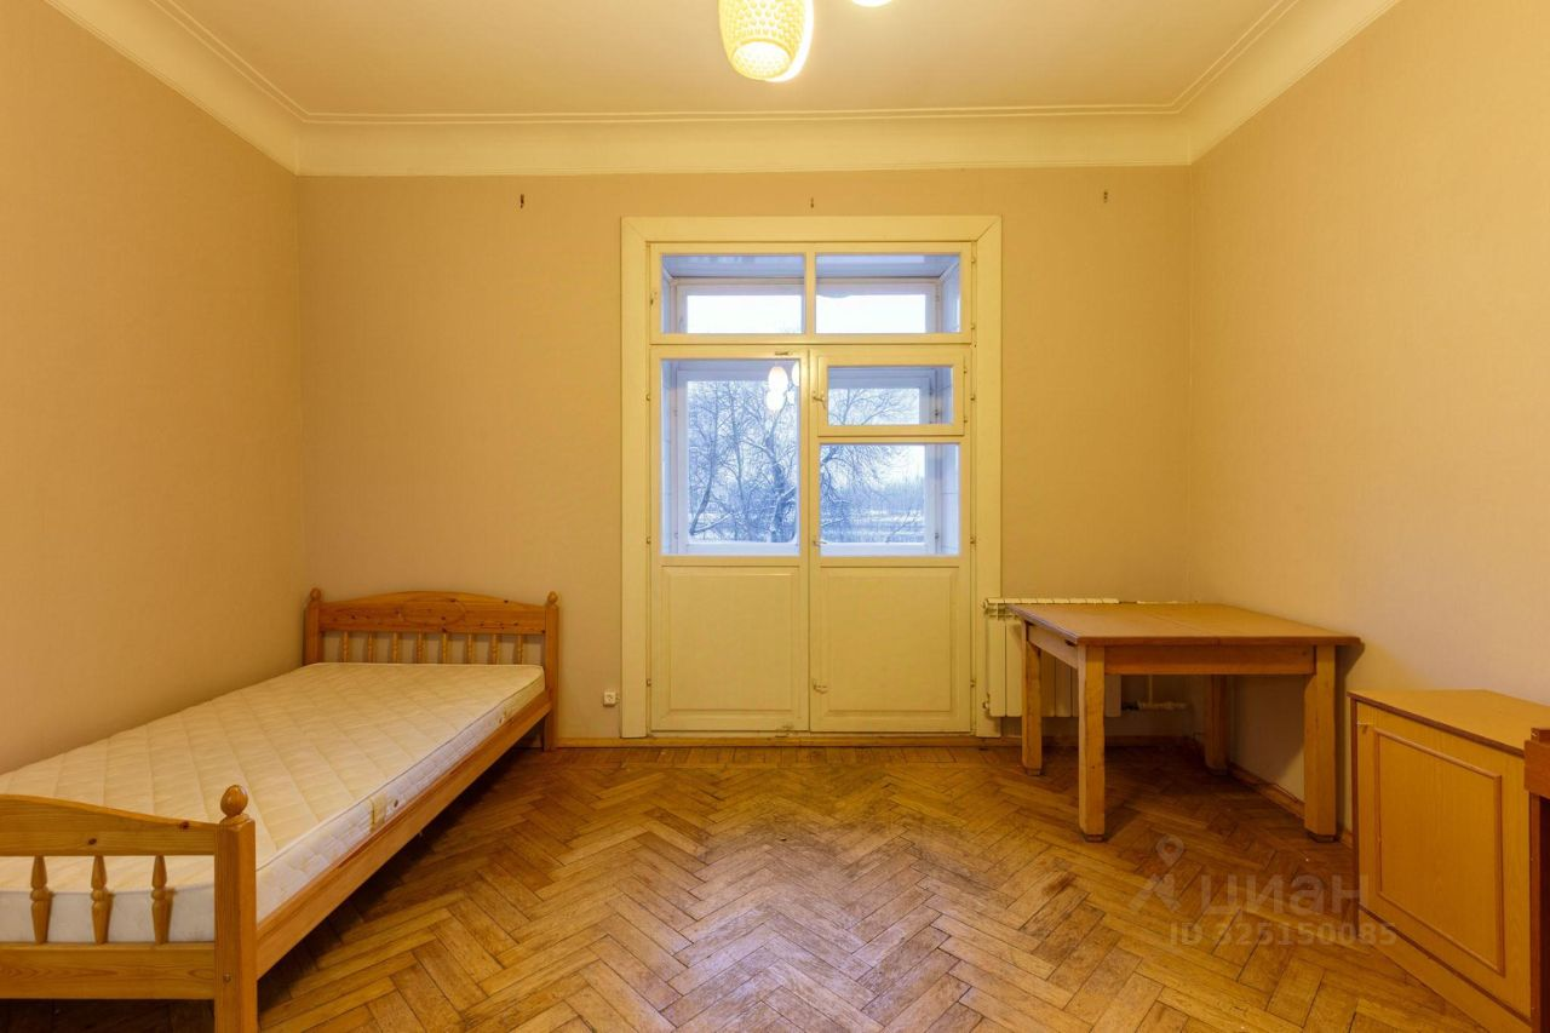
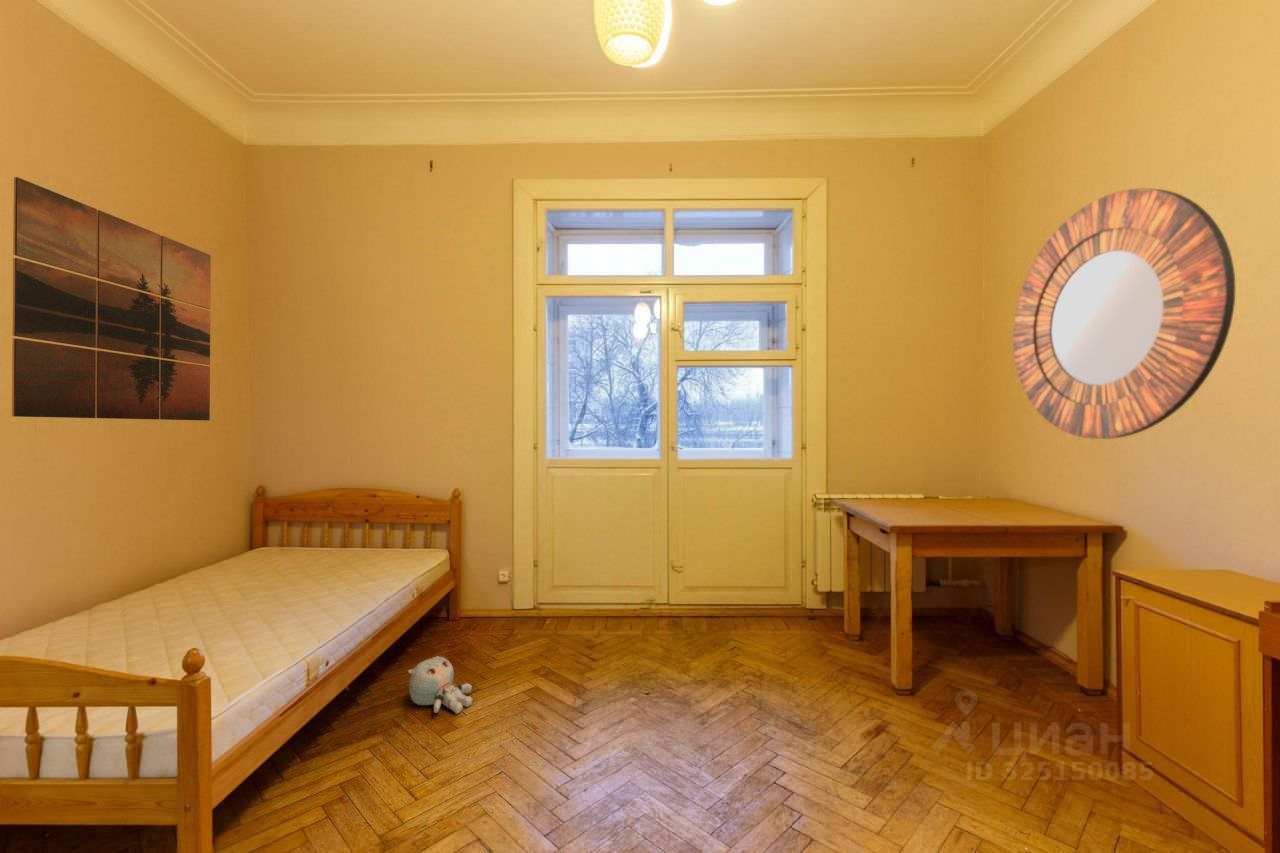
+ wall art [11,176,212,422]
+ home mirror [1012,188,1236,440]
+ plush toy [407,655,473,715]
